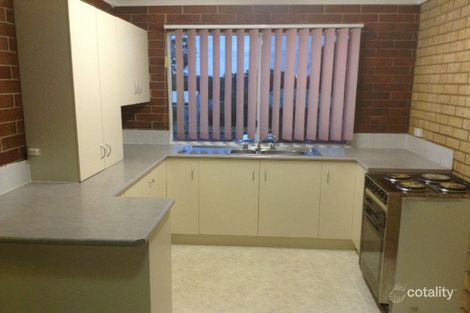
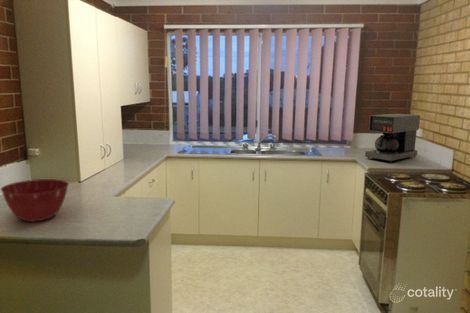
+ mixing bowl [0,178,70,223]
+ coffee maker [364,113,421,163]
